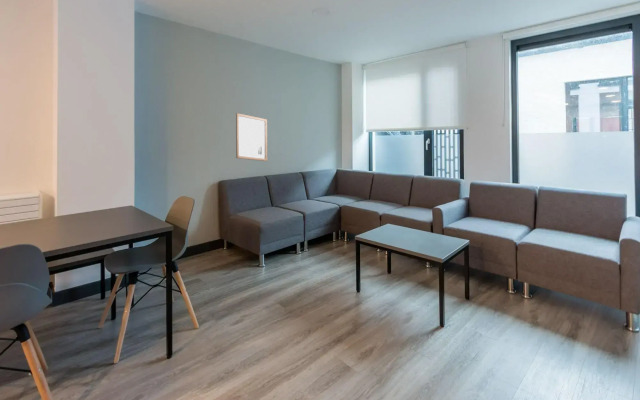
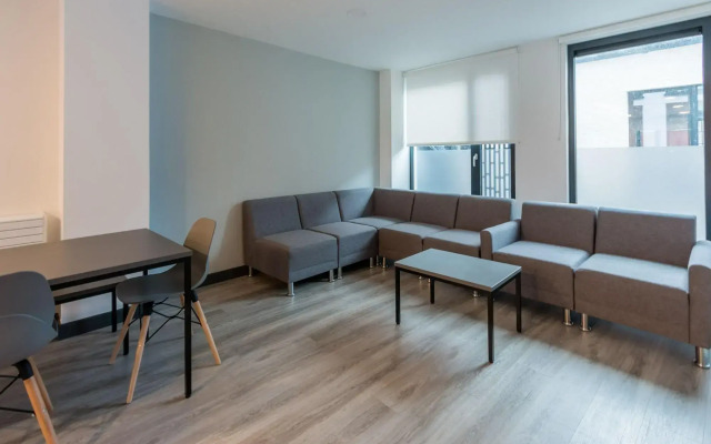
- wall art [235,112,268,162]
